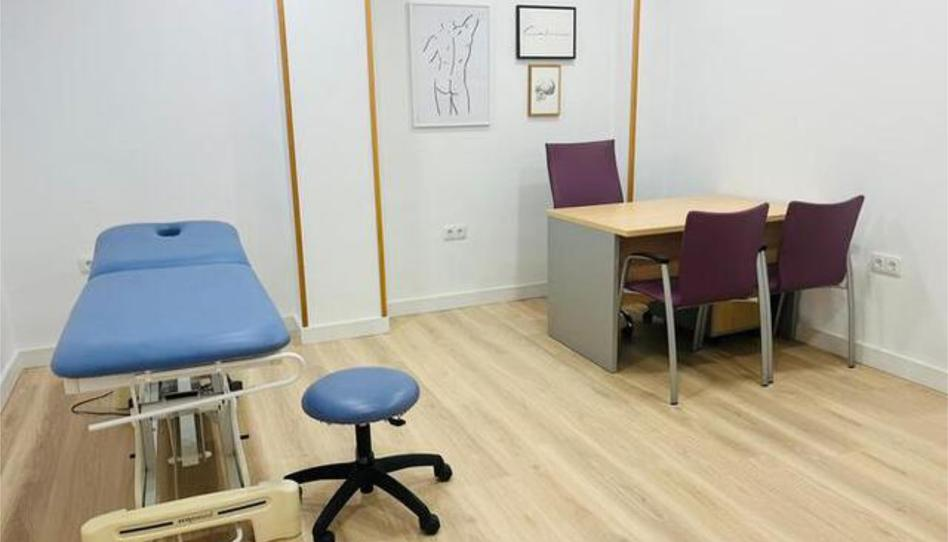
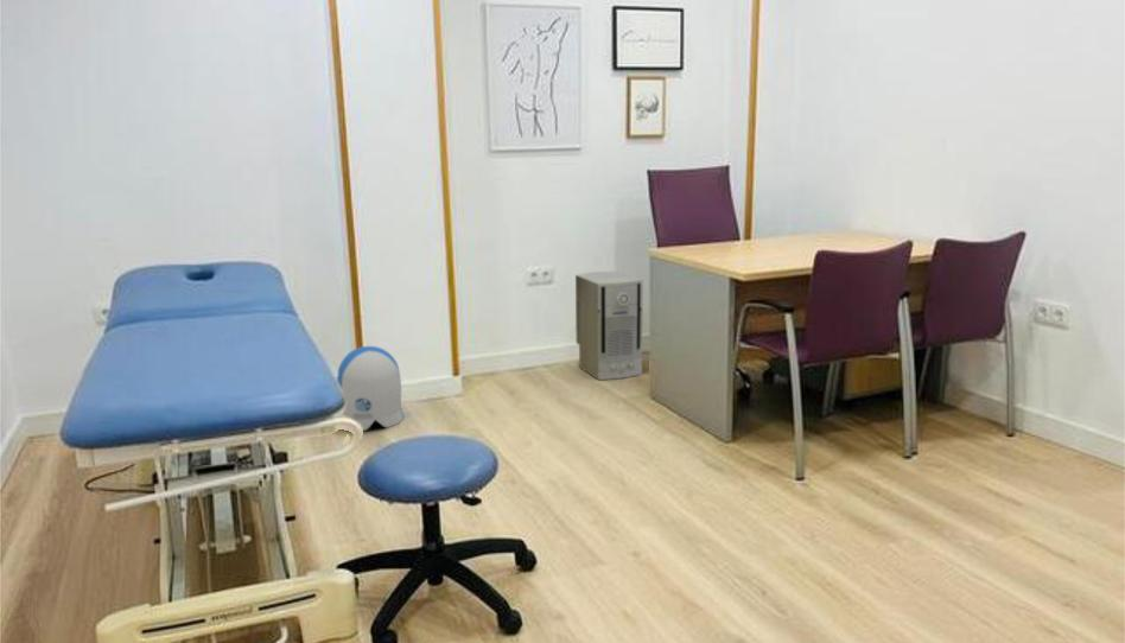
+ sun visor [336,345,405,432]
+ air purifier [574,270,644,381]
